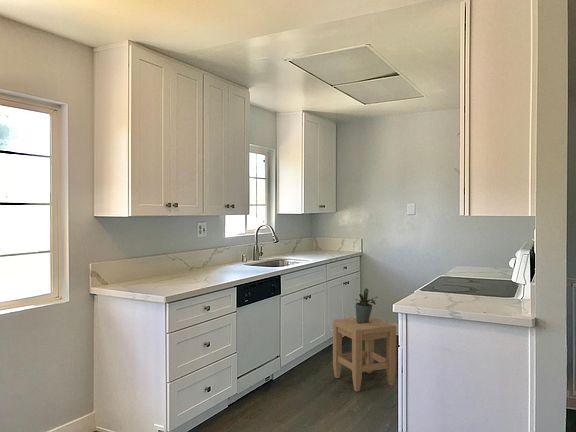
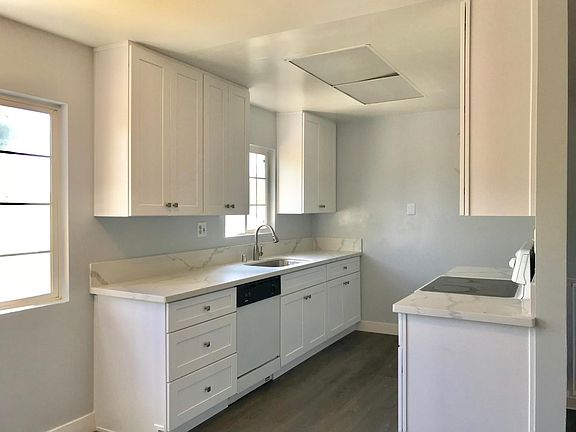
- potted plant [355,287,378,323]
- stool [332,315,397,393]
